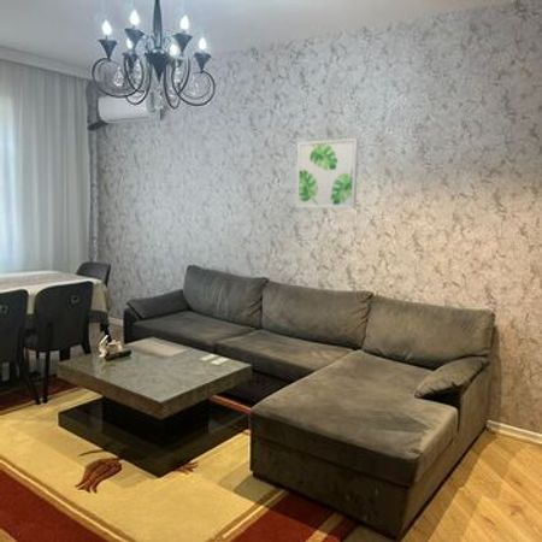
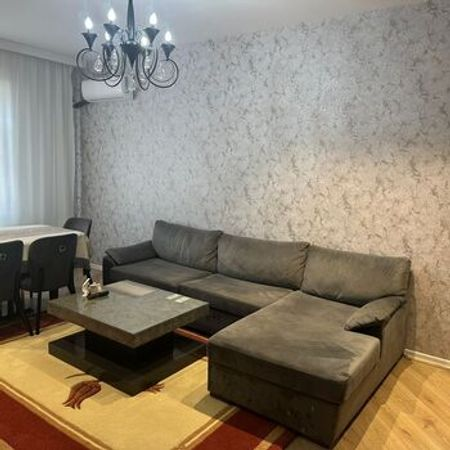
- wall art [295,137,360,210]
